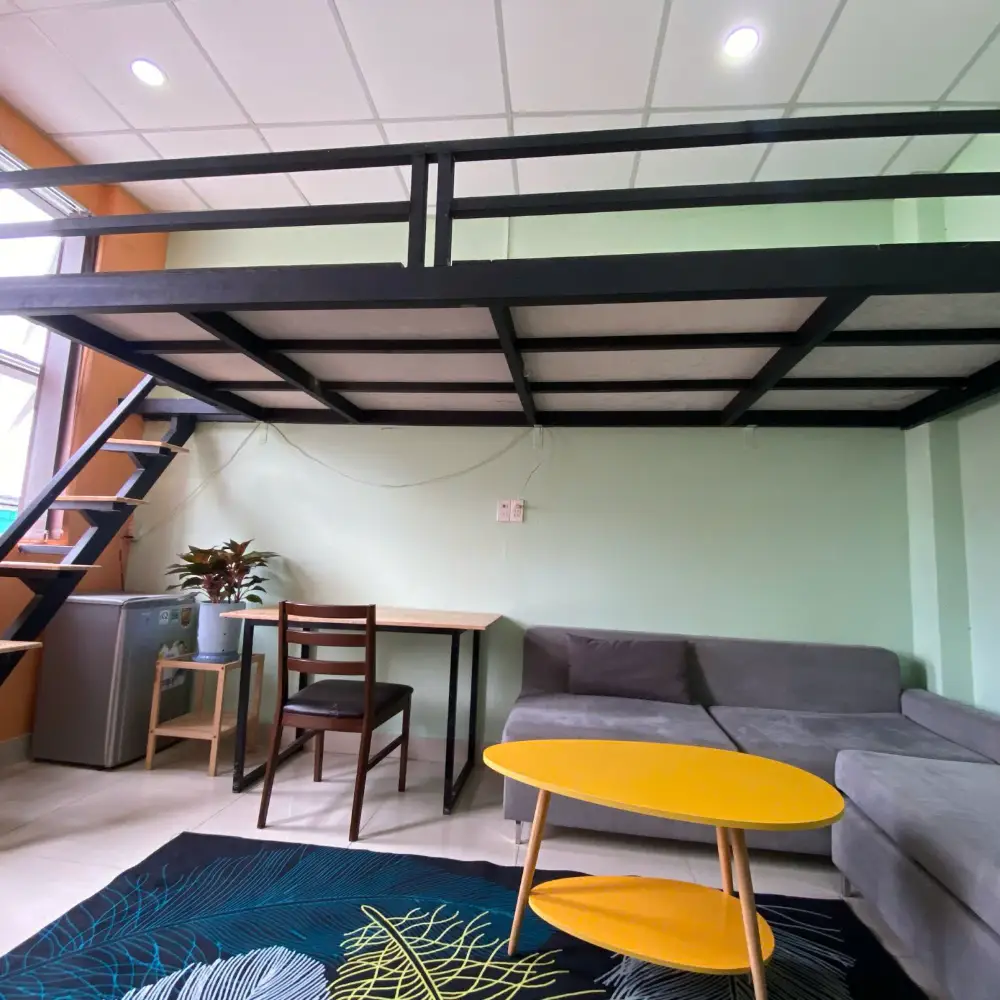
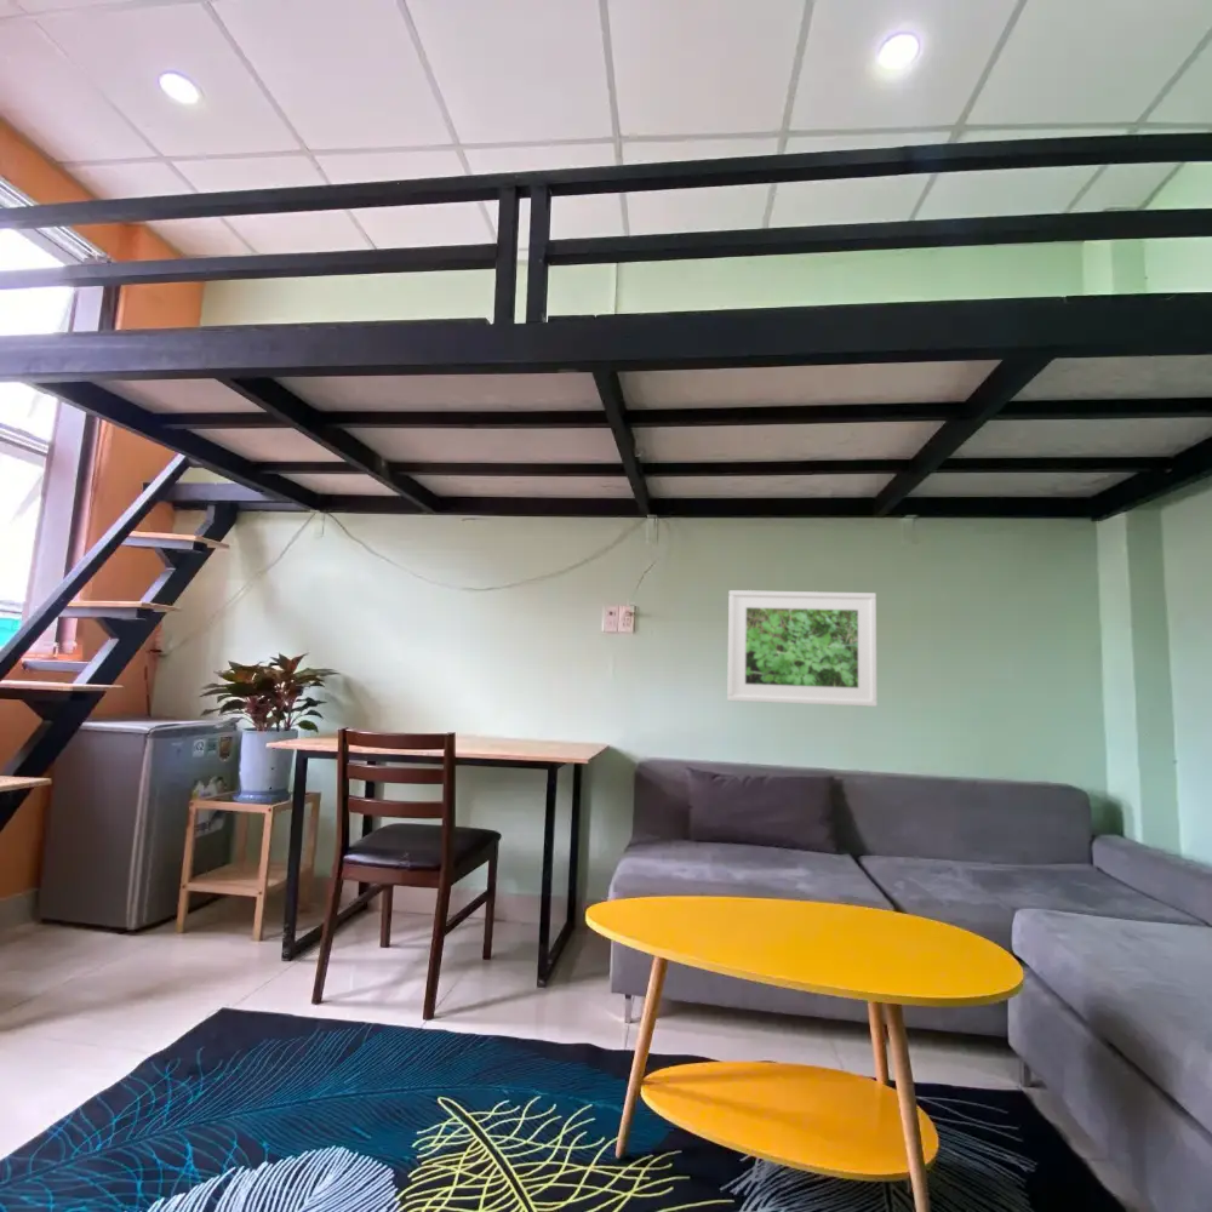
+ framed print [726,589,879,708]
